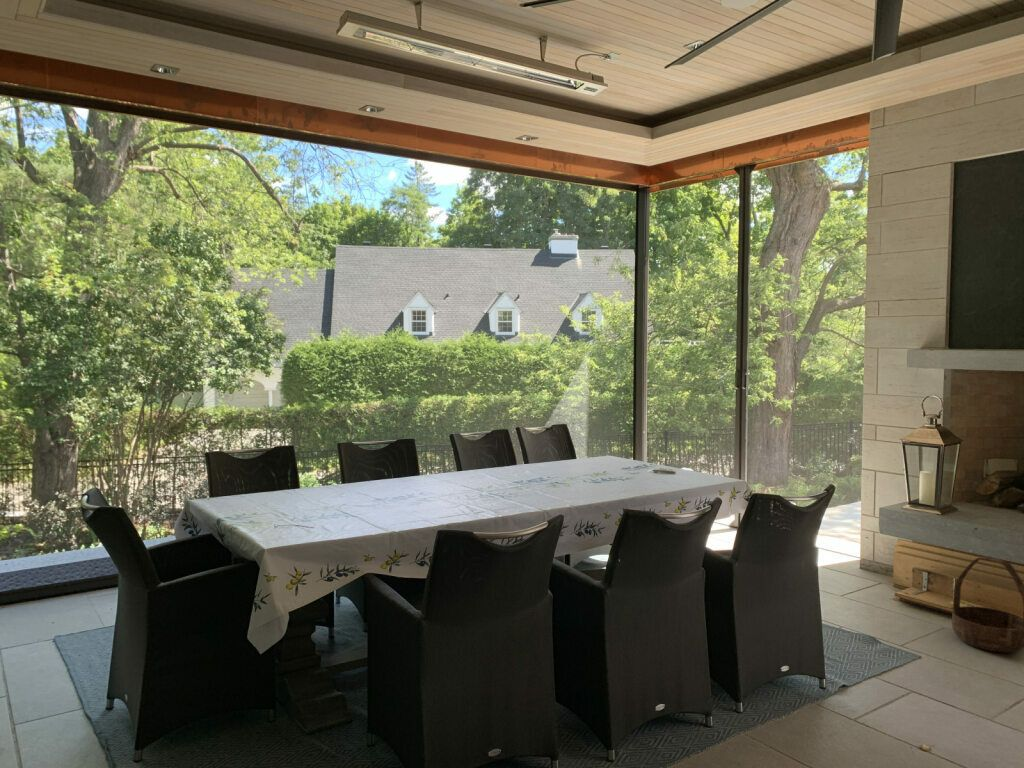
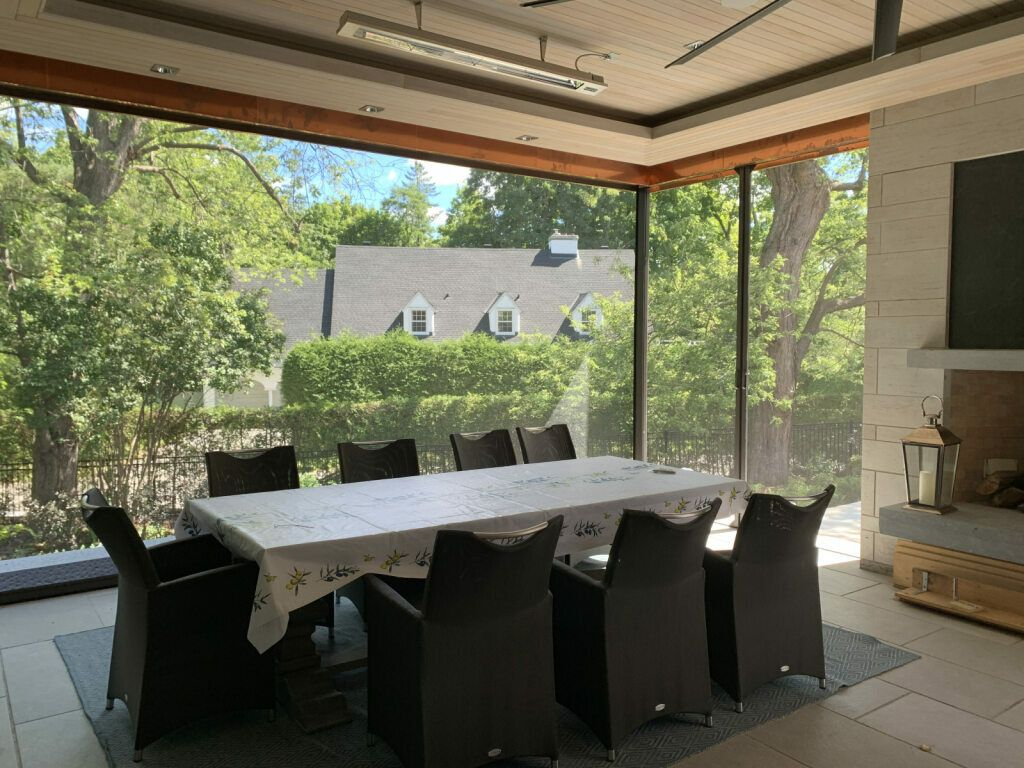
- basket [951,555,1024,653]
